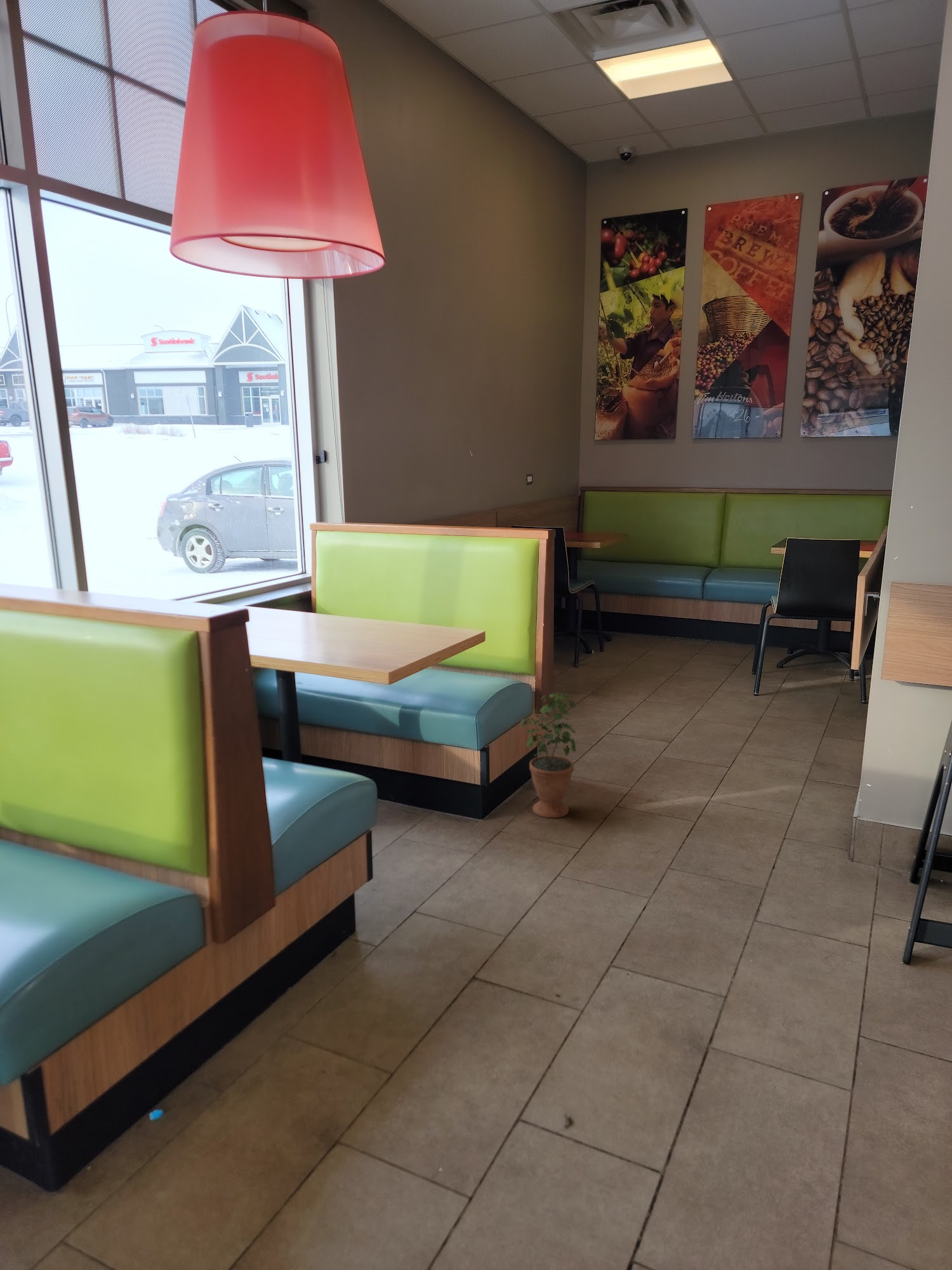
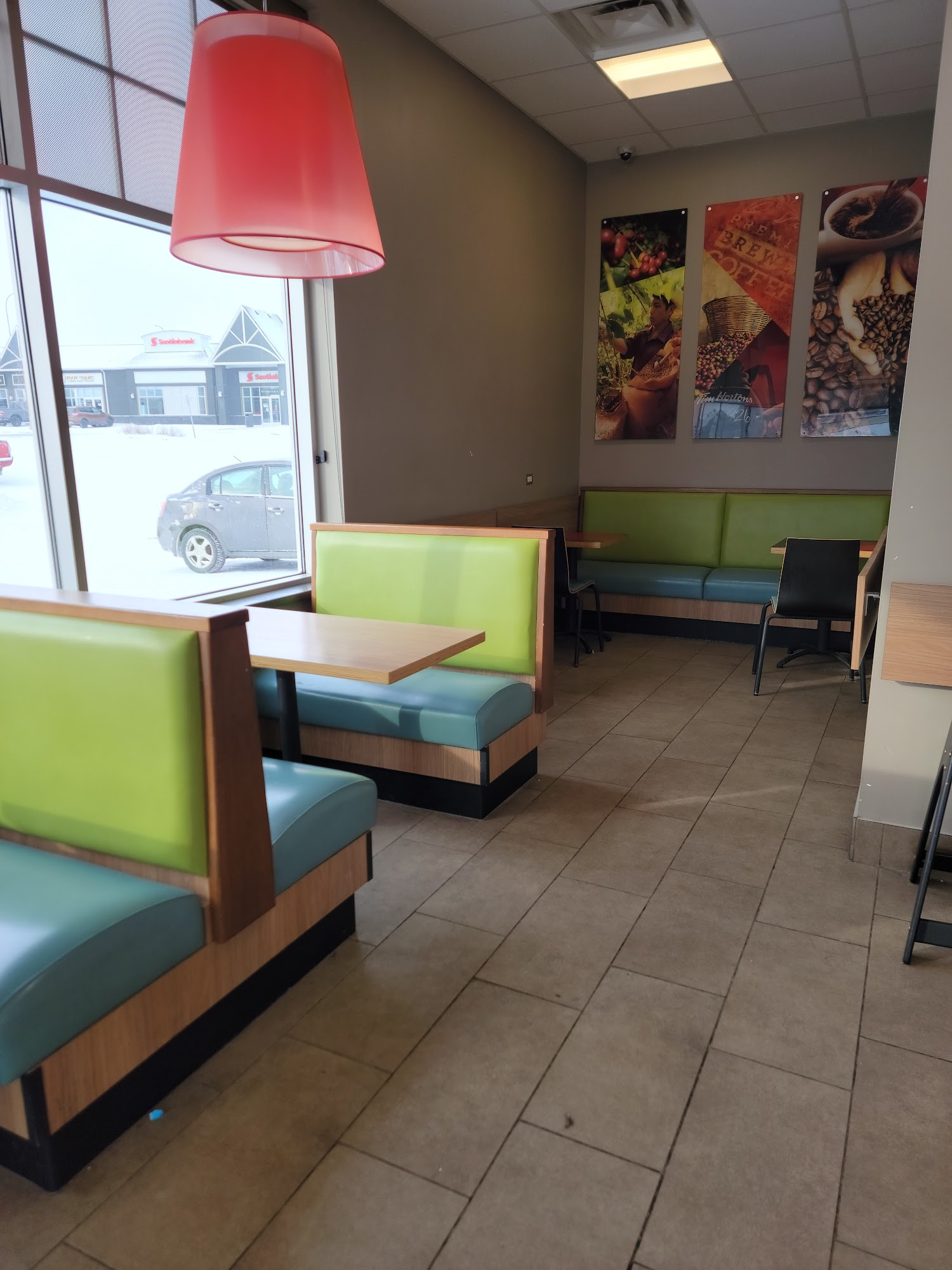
- potted plant [519,685,577,819]
